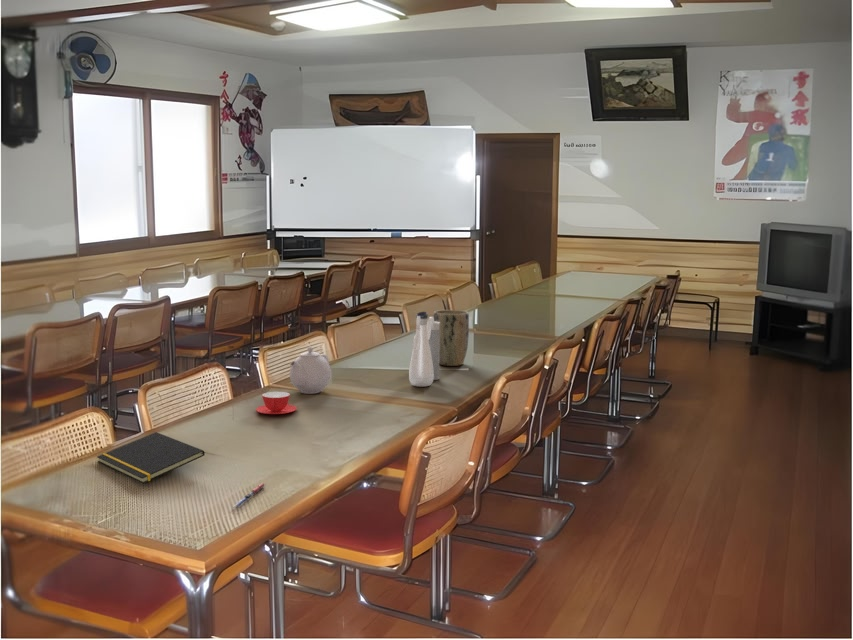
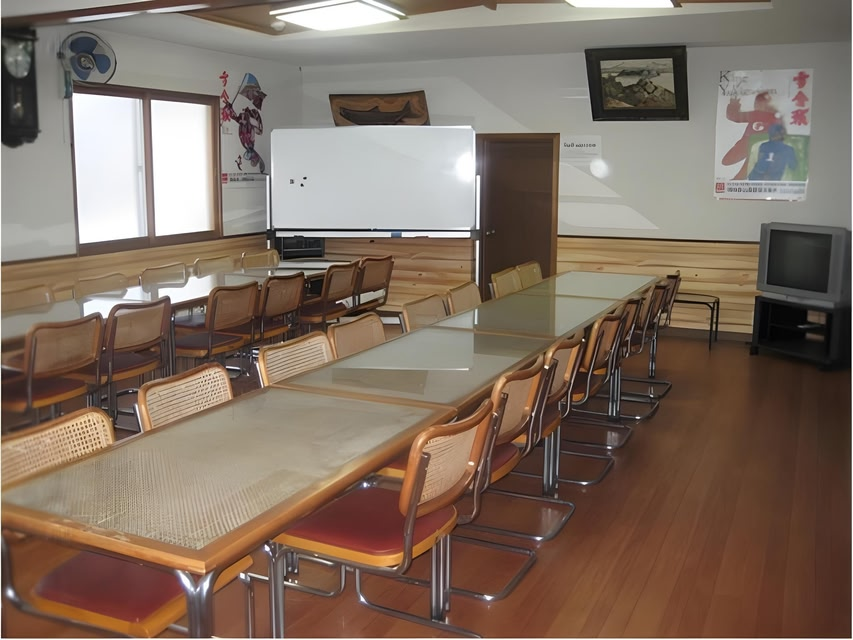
- water bottle [408,311,440,388]
- pen [231,482,266,509]
- teacup [255,391,298,415]
- teapot [289,346,332,395]
- notepad [96,431,205,484]
- plant pot [433,309,470,367]
